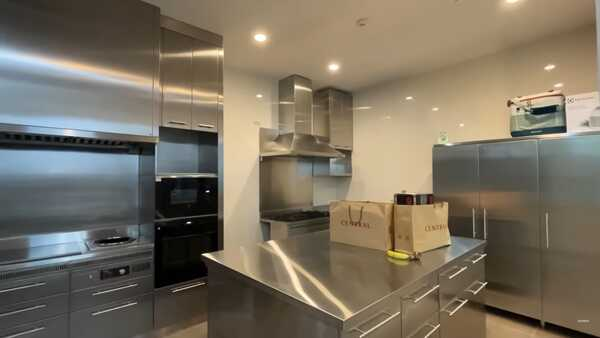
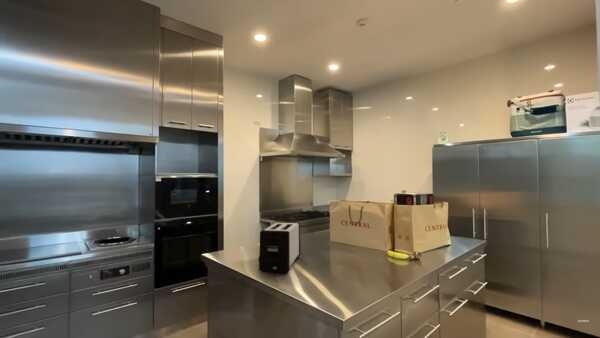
+ toaster [258,221,302,274]
